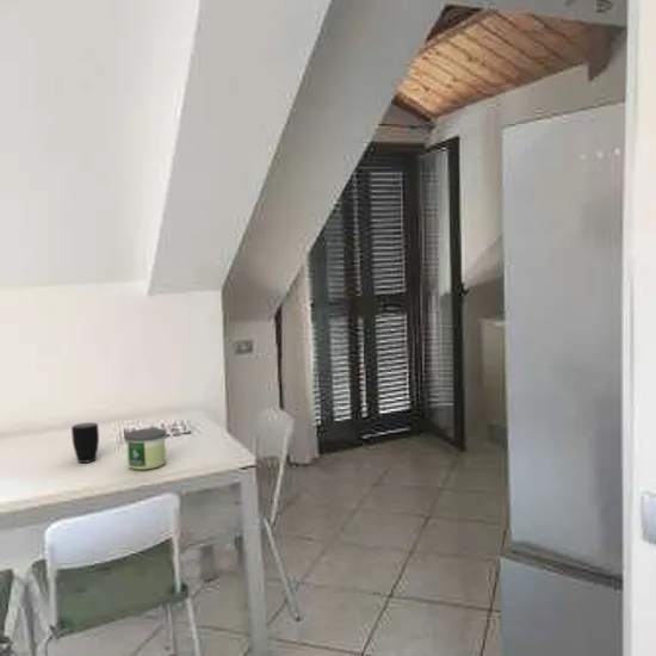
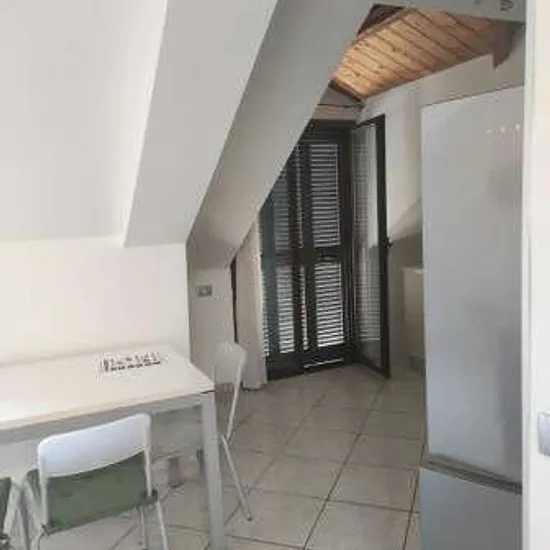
- mug [70,421,100,464]
- candle [123,427,167,471]
